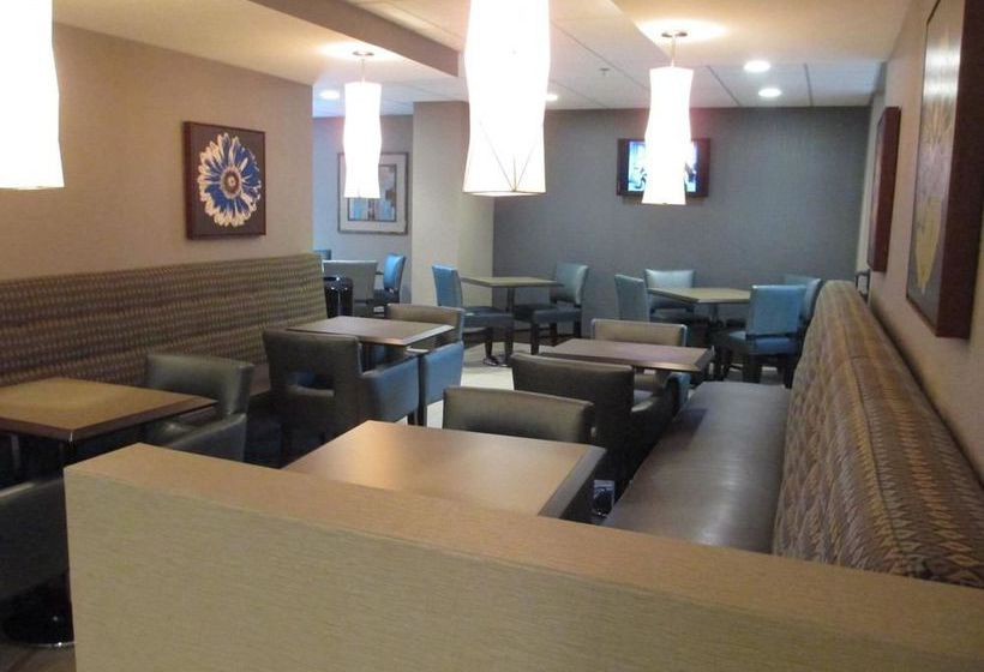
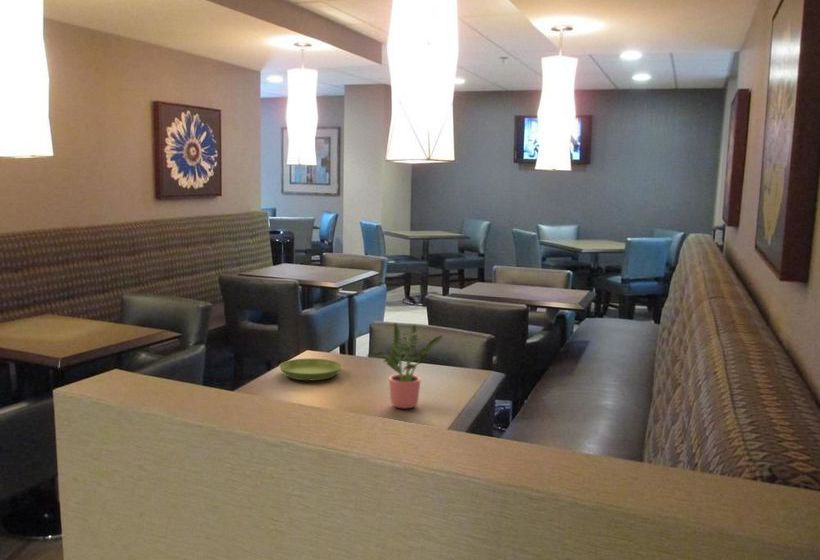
+ saucer [278,358,343,381]
+ potted plant [365,322,444,409]
